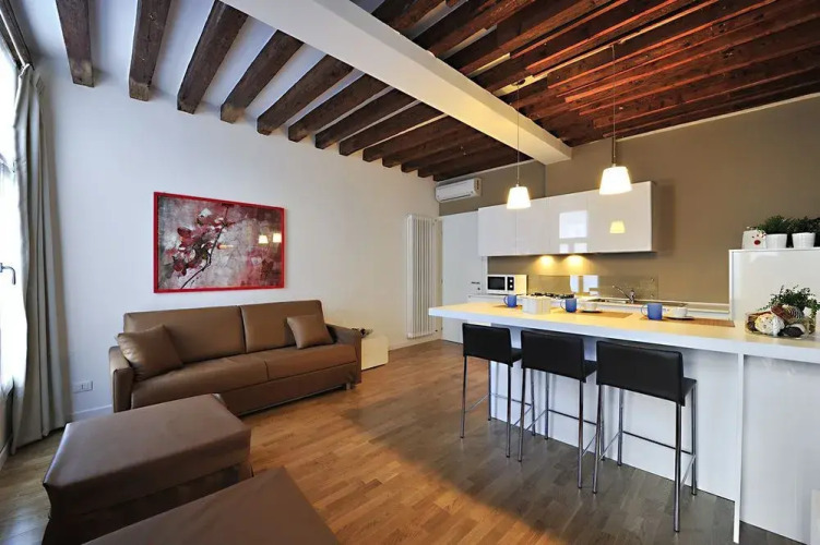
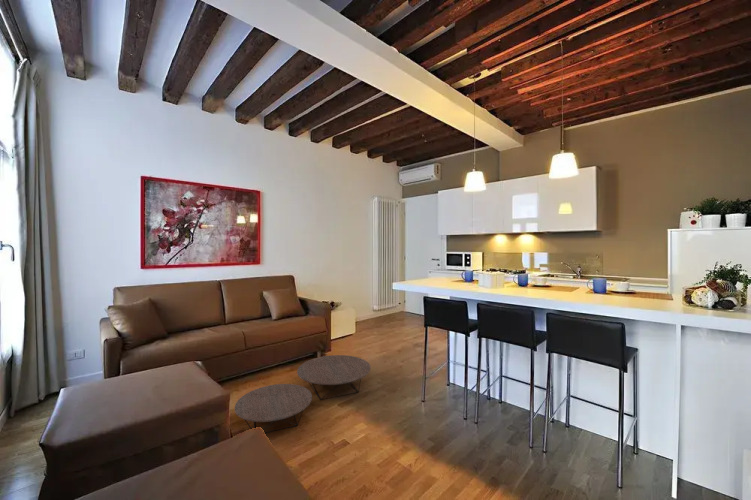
+ coffee table [234,354,372,434]
